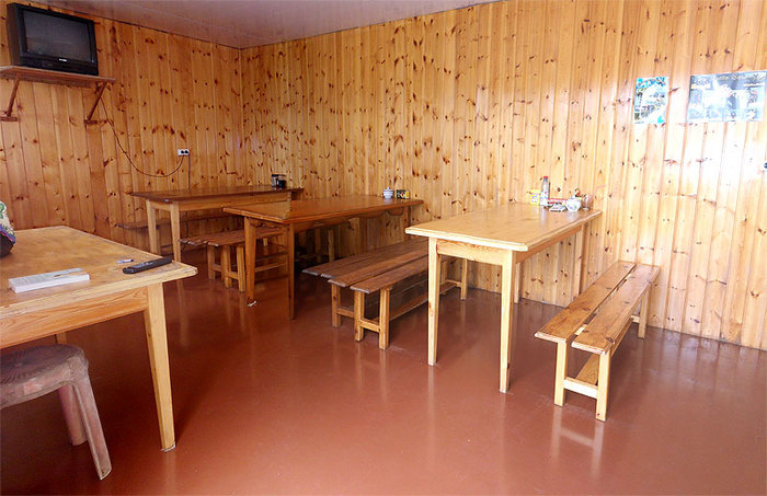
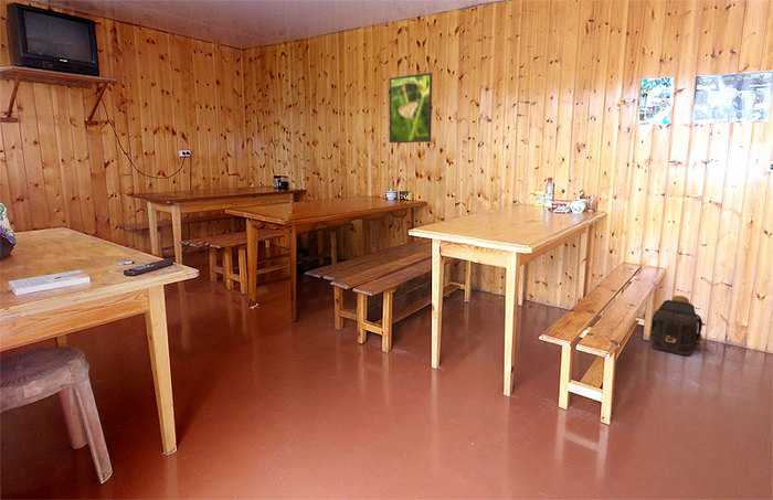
+ backpack [649,295,703,357]
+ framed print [389,72,433,143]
